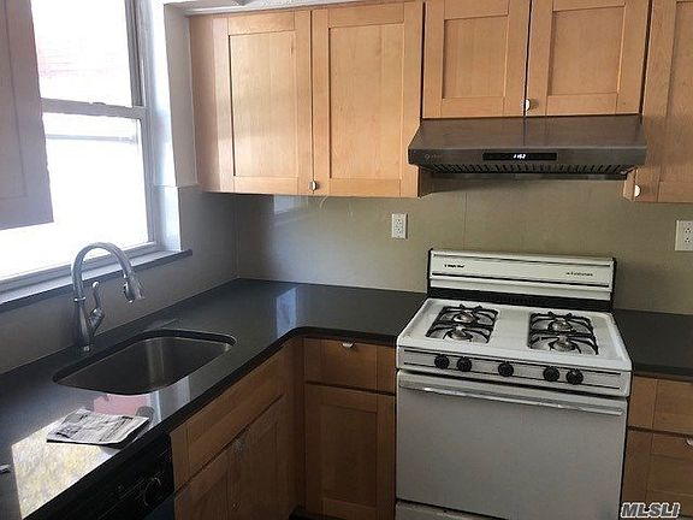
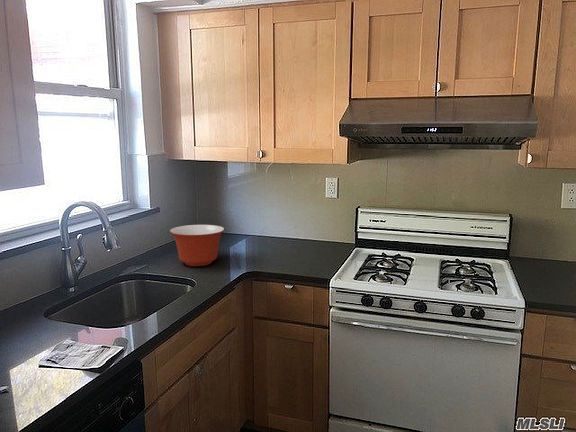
+ mixing bowl [169,224,226,267]
